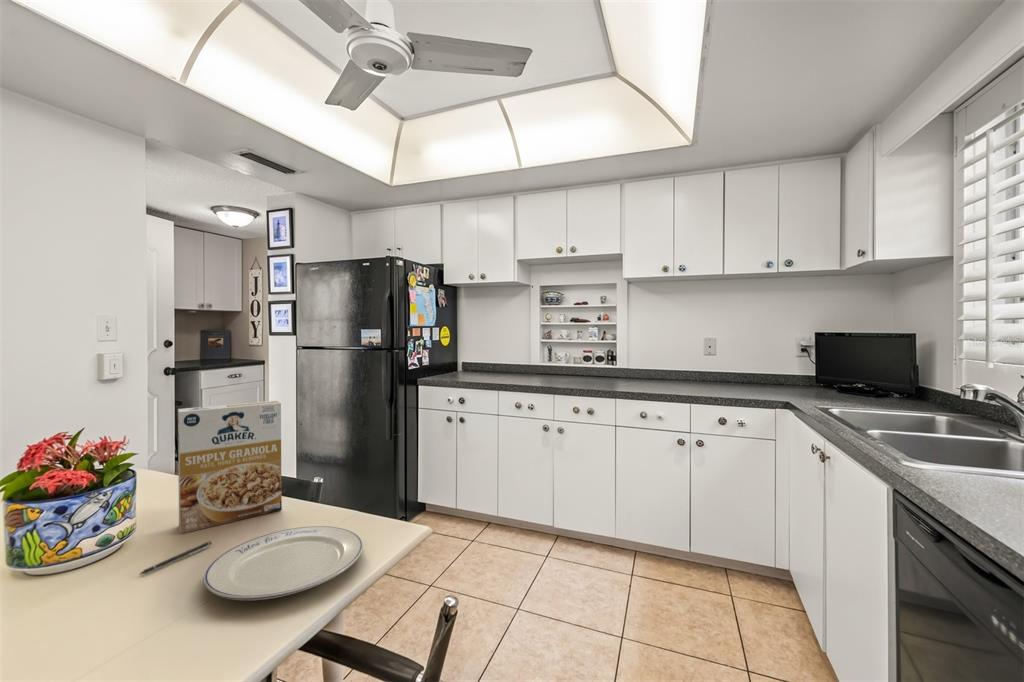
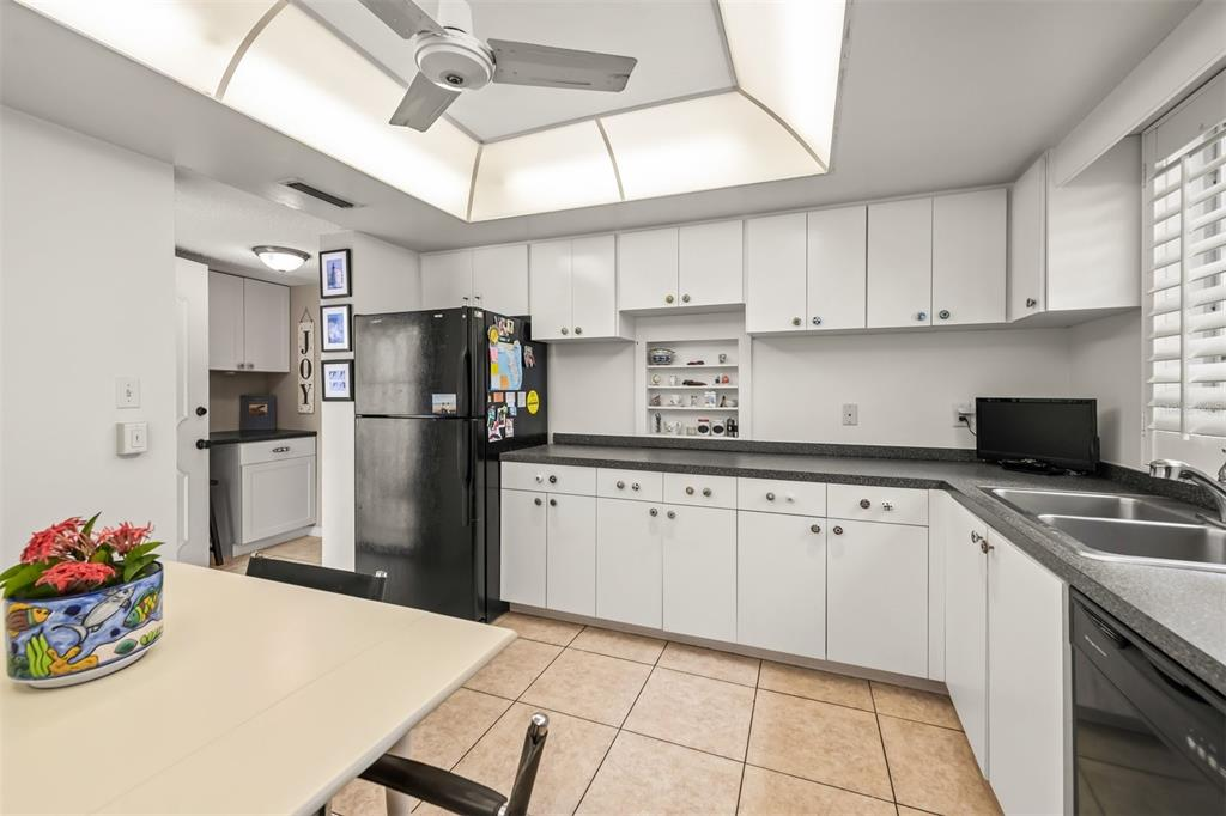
- chinaware [203,525,364,601]
- cereal box [177,400,283,535]
- pen [139,540,213,575]
